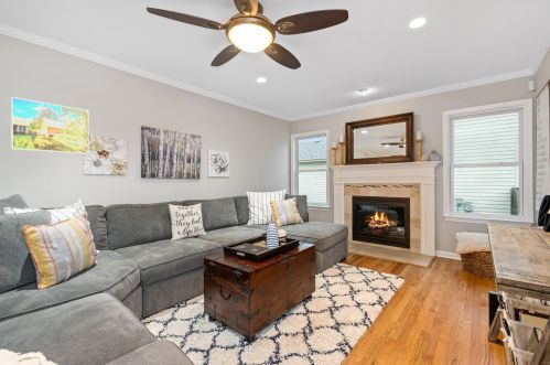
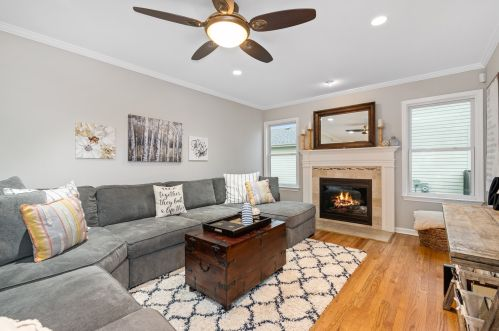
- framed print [10,96,90,155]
